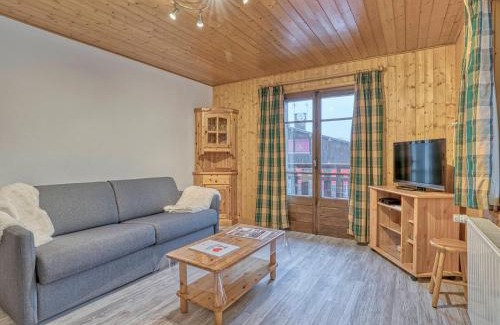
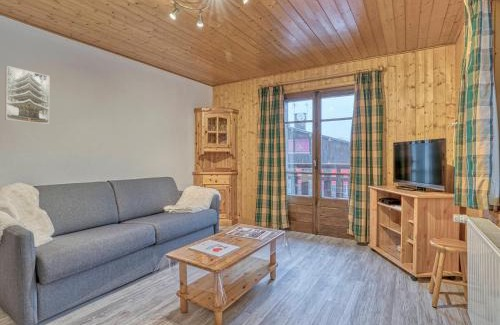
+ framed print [4,65,50,125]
